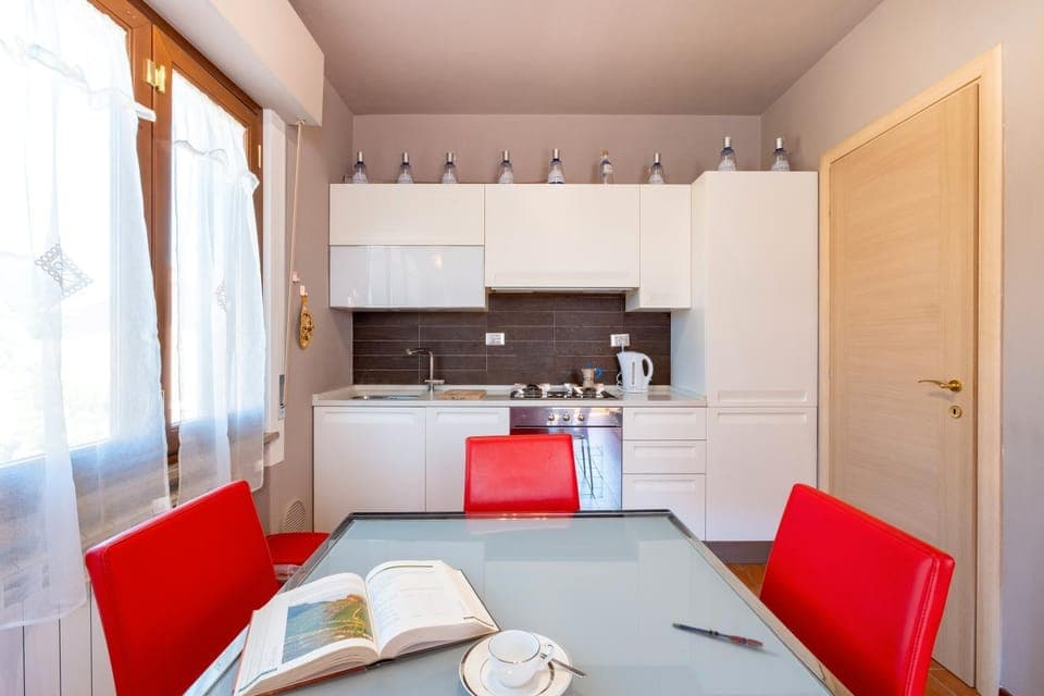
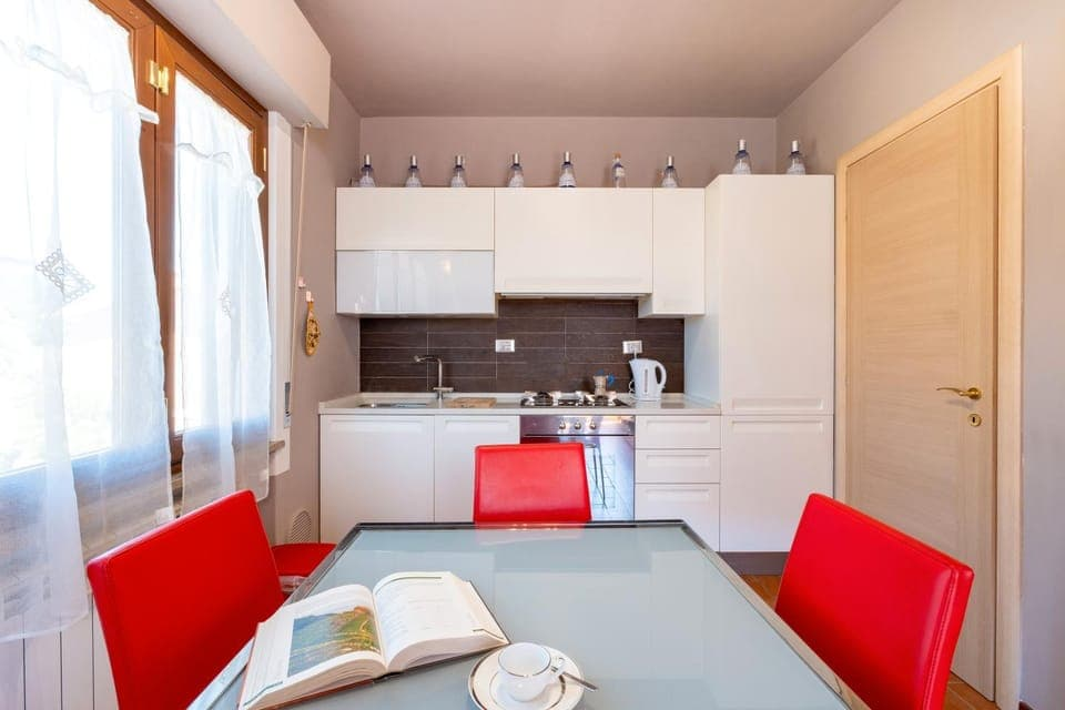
- pen [672,622,763,648]
